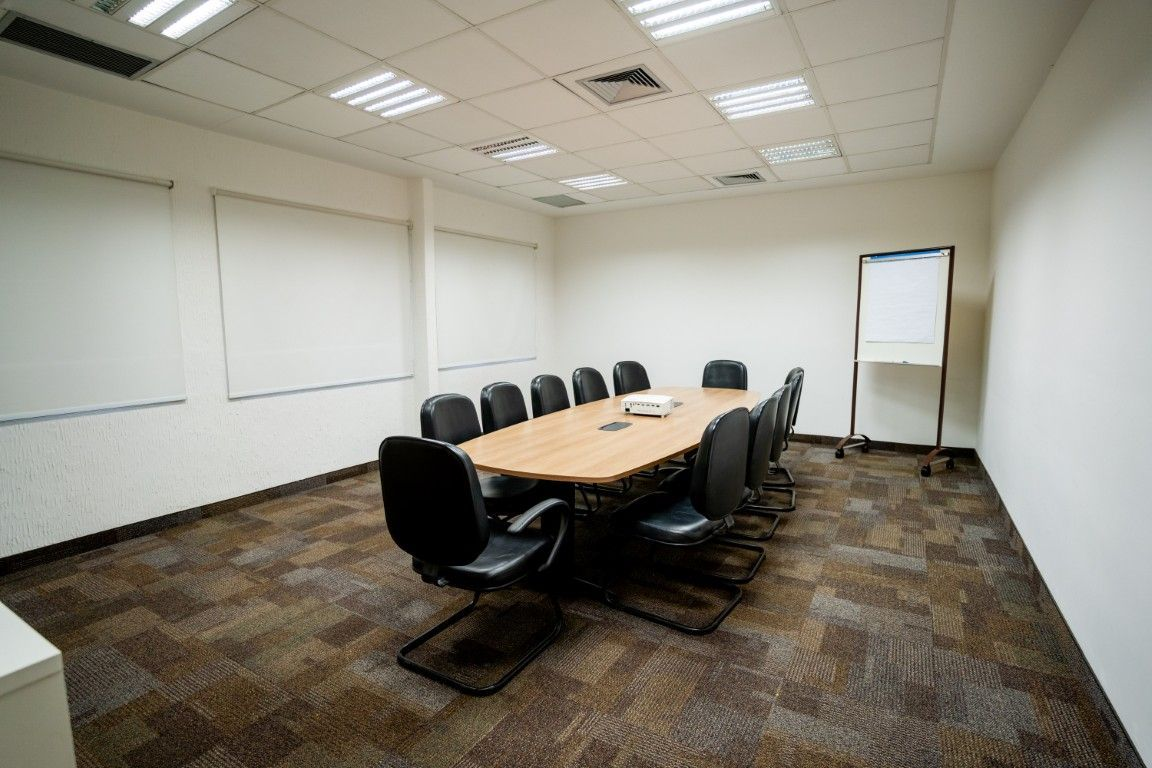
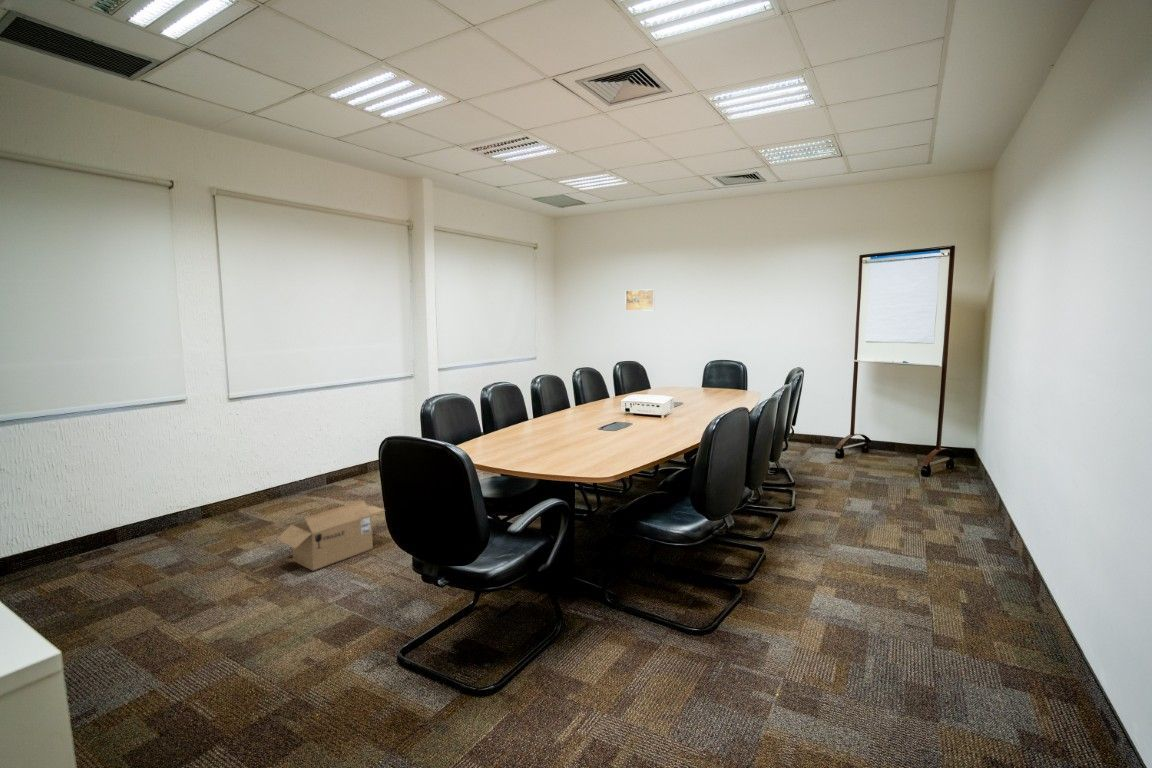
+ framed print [624,288,656,312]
+ cardboard box [276,500,385,572]
